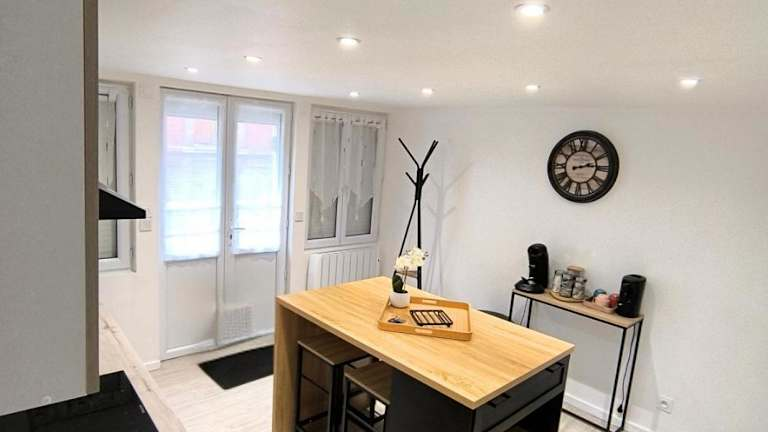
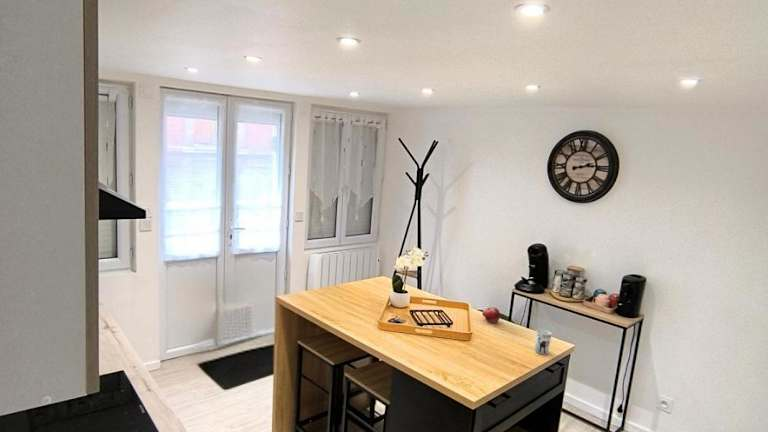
+ cup [534,328,553,355]
+ fruit [482,306,501,324]
